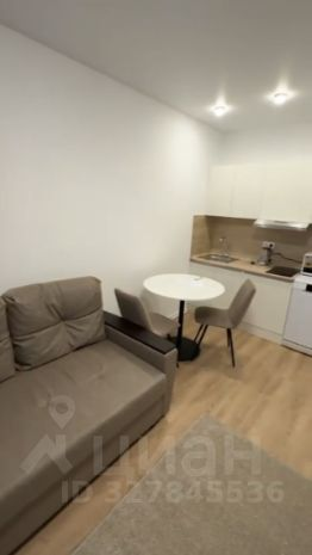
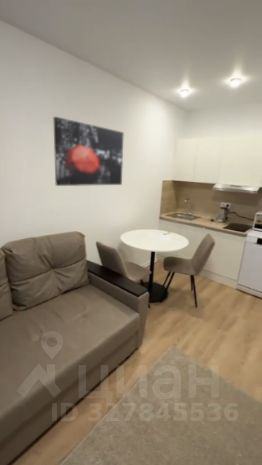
+ wall art [52,116,125,187]
